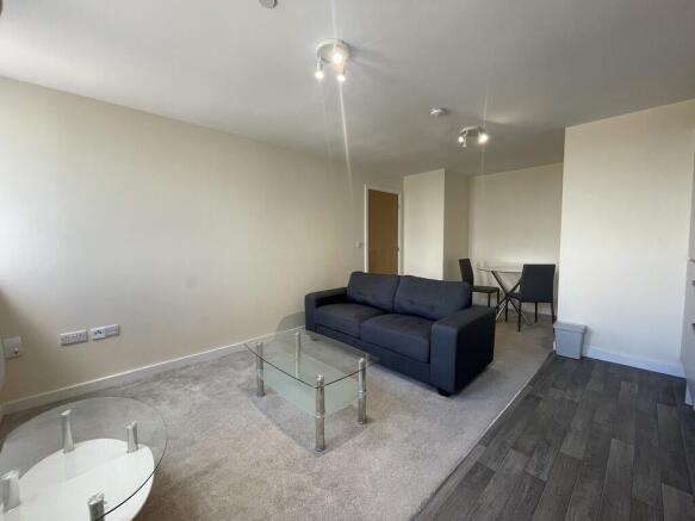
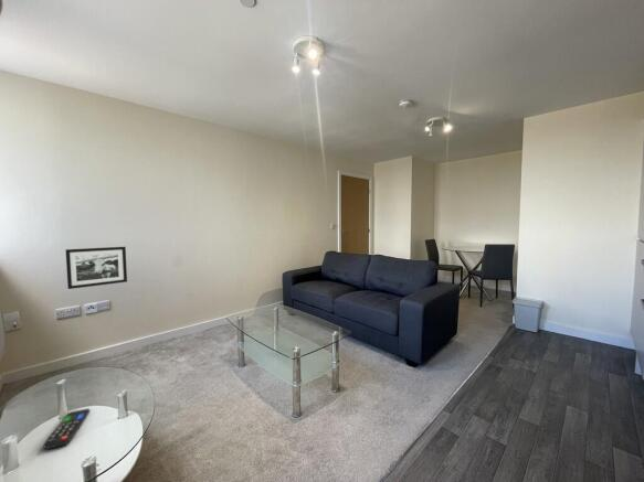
+ picture frame [64,246,128,290]
+ remote control [43,407,91,450]
